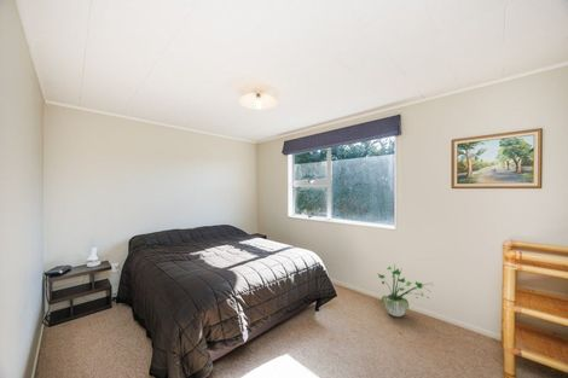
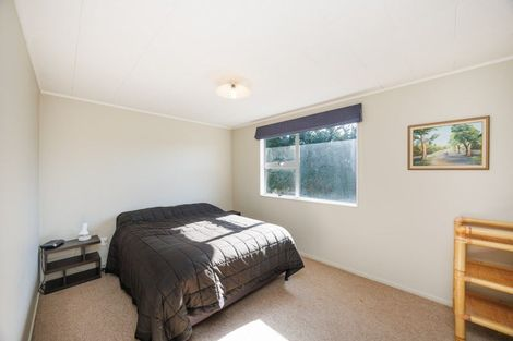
- potted plant [376,264,434,318]
